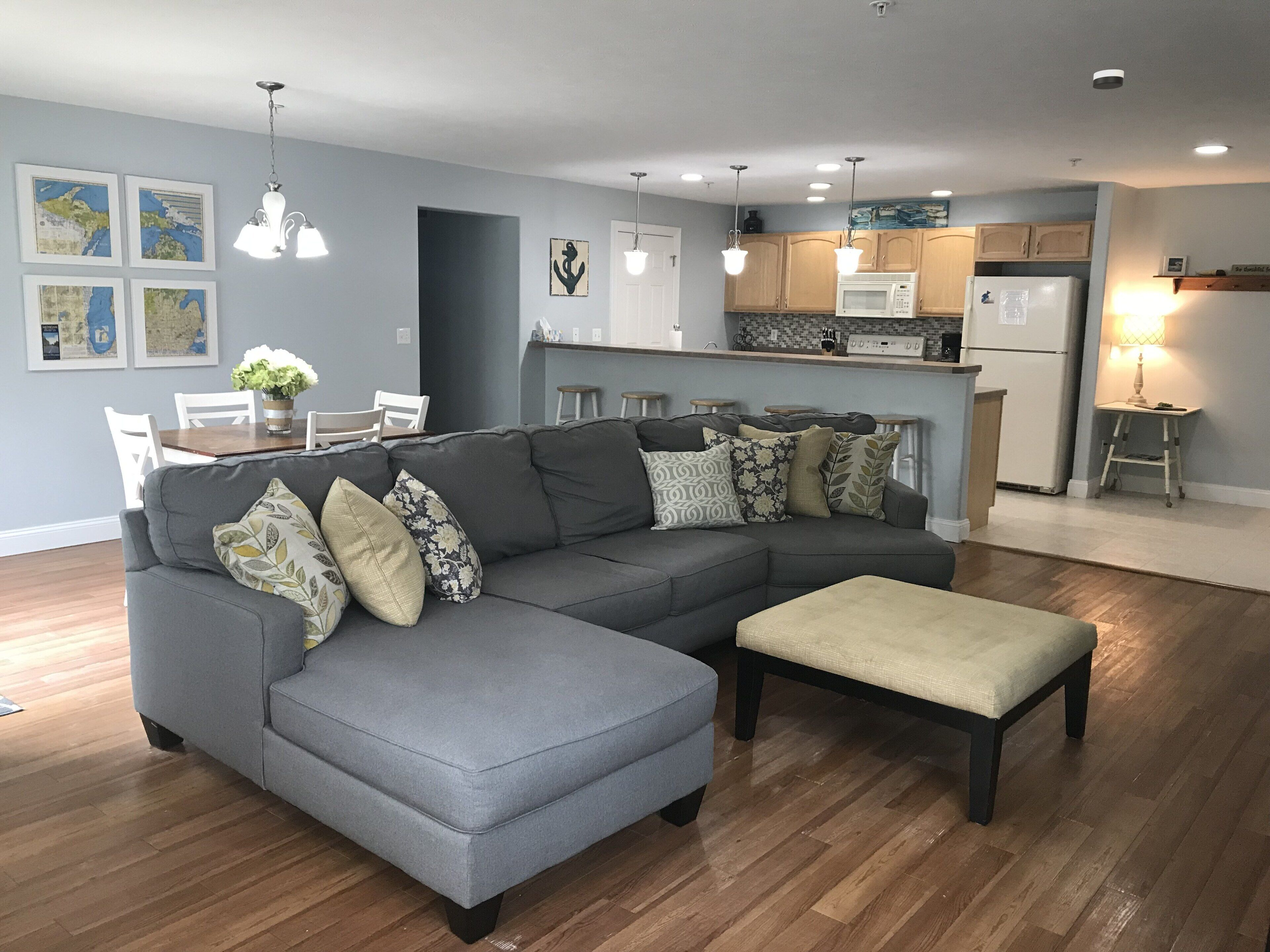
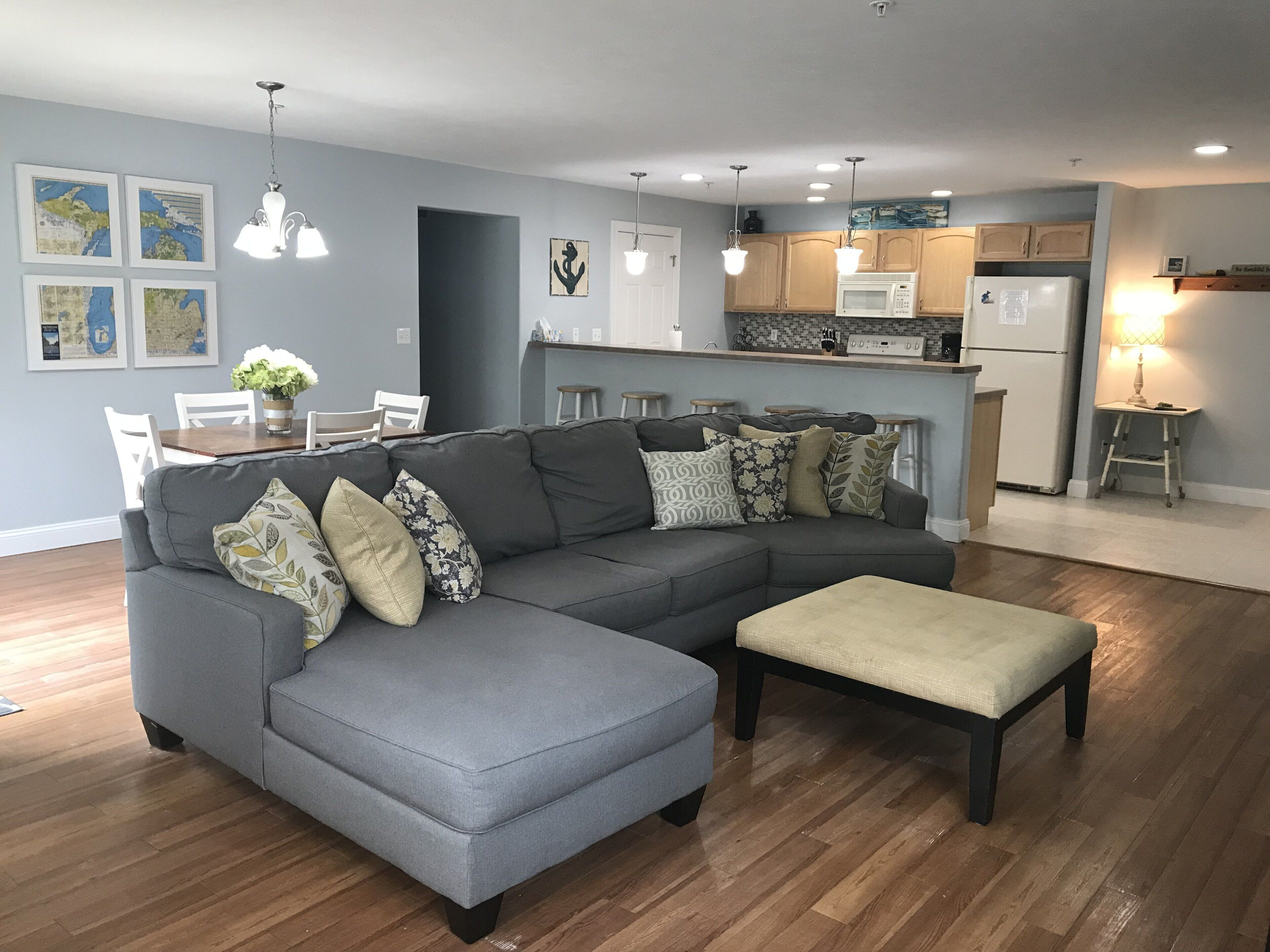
- smoke detector [1092,69,1124,90]
